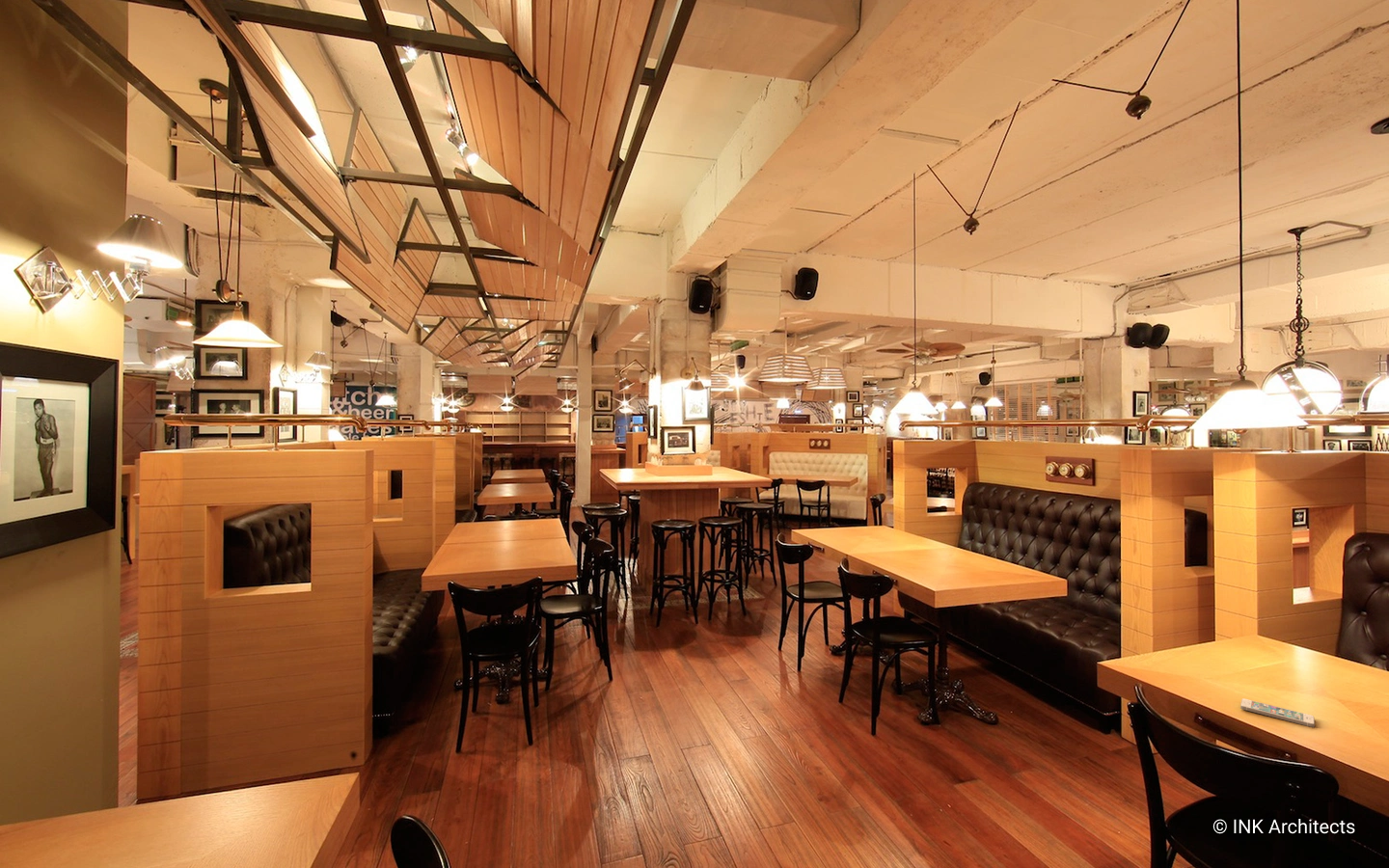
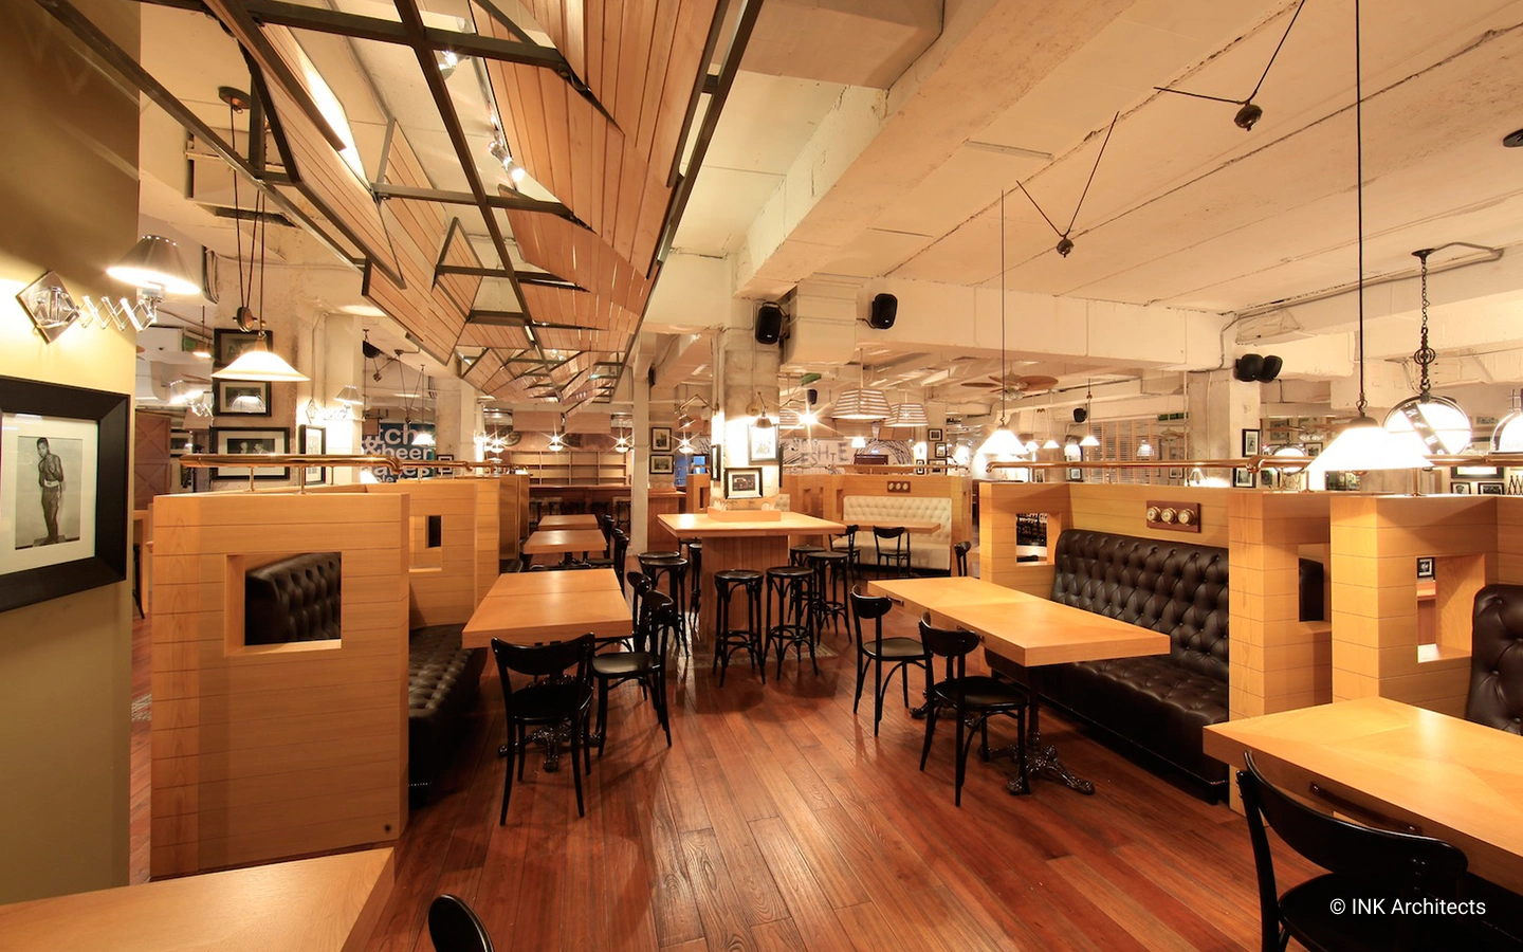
- smartphone [1239,697,1316,728]
